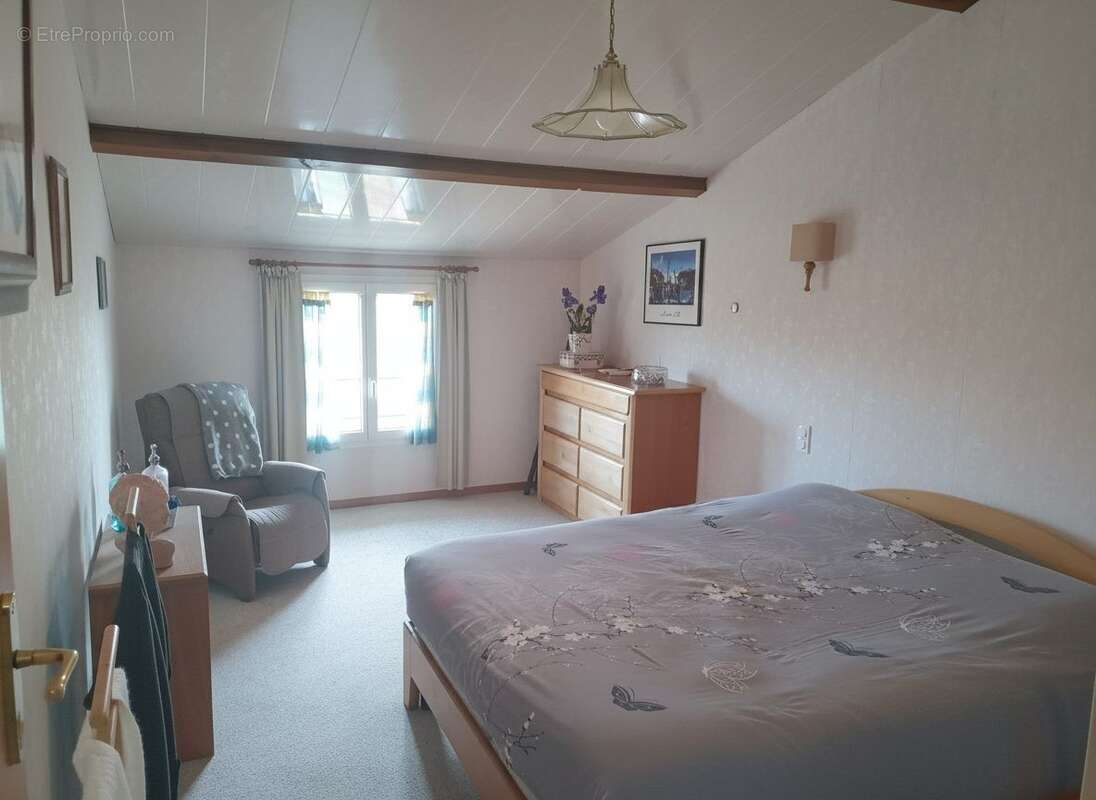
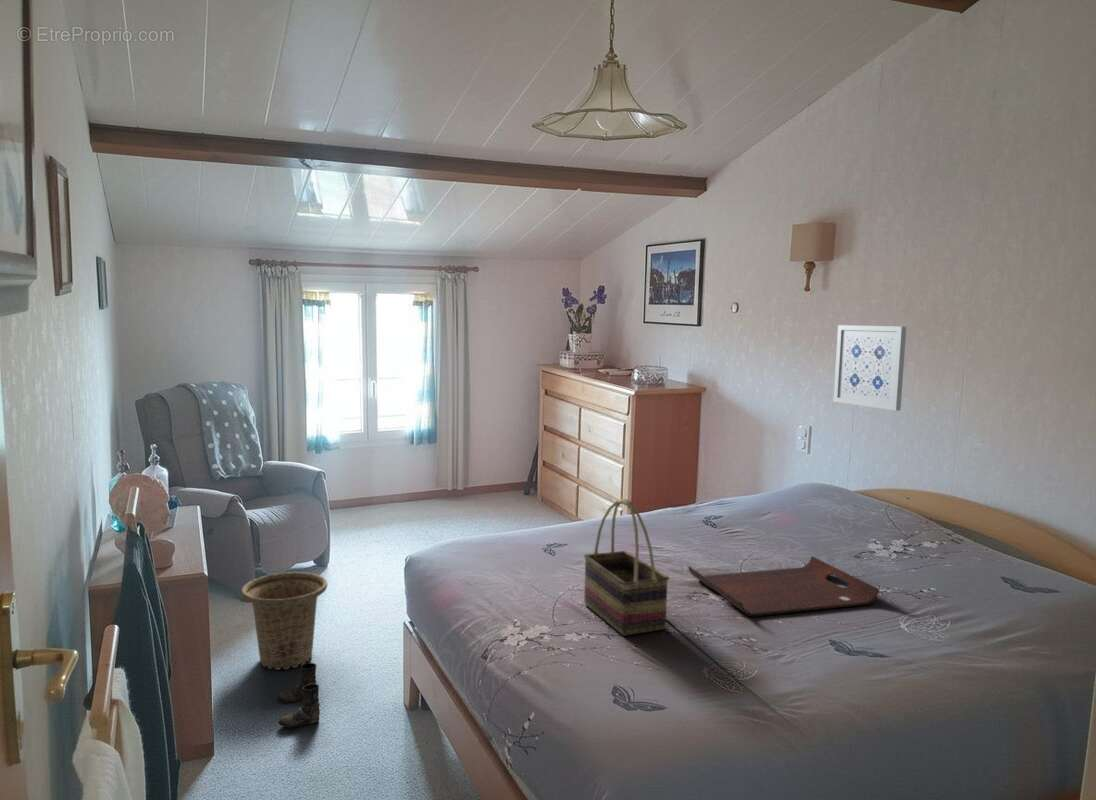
+ wall art [833,324,907,412]
+ serving tray [687,555,880,617]
+ boots [277,662,321,728]
+ woven basket [583,498,670,637]
+ basket [240,571,328,671]
